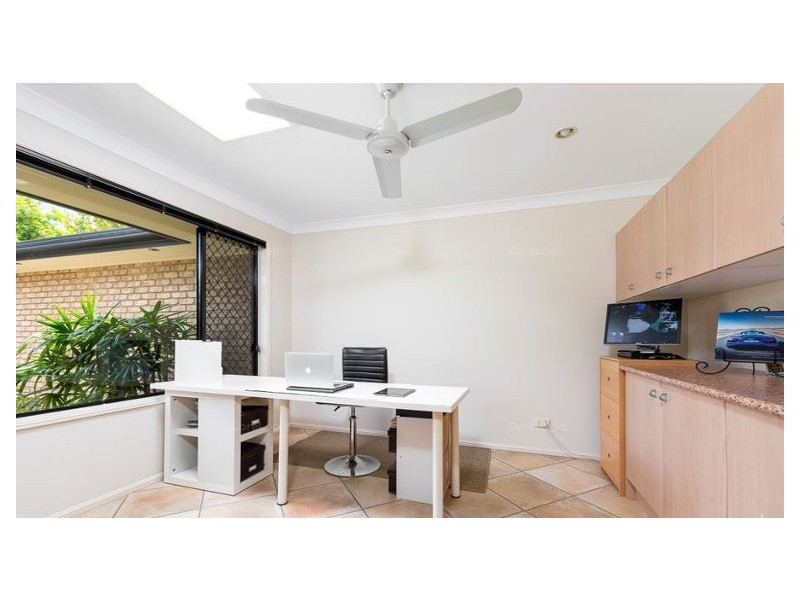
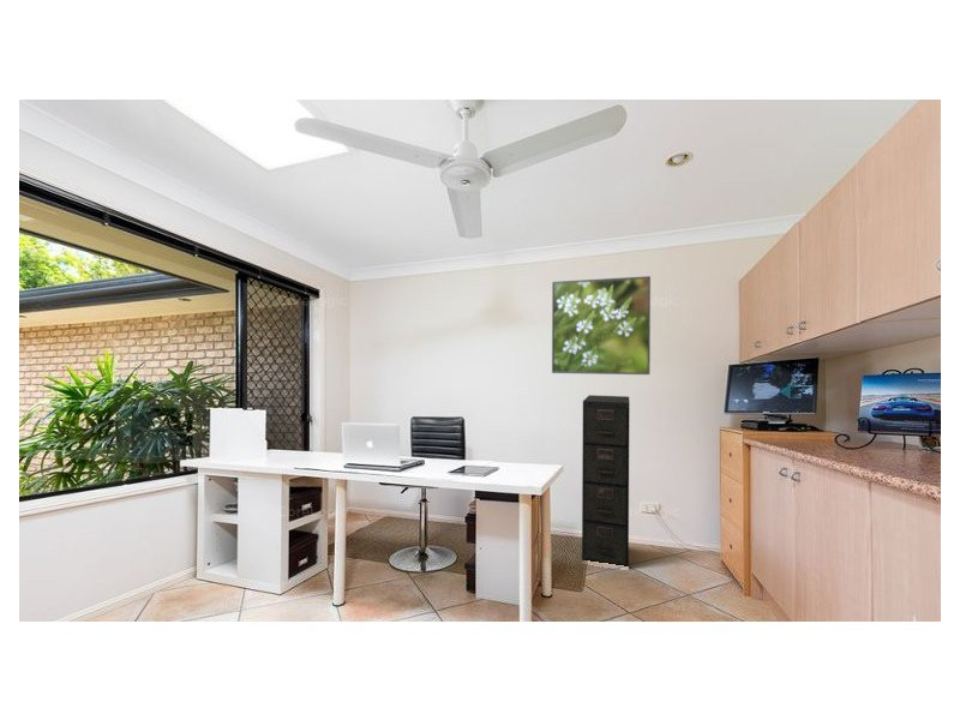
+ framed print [551,275,652,376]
+ filing cabinet [581,394,631,568]
